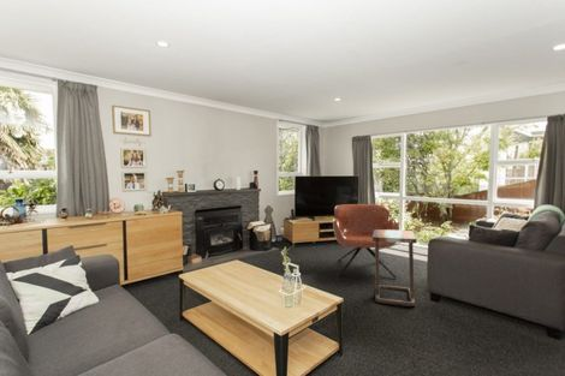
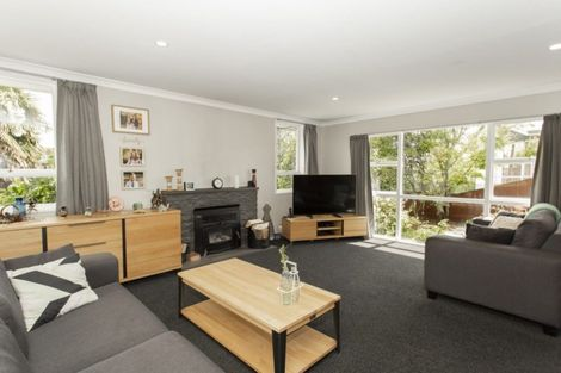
- armchair [332,203,400,279]
- side table [373,229,418,308]
